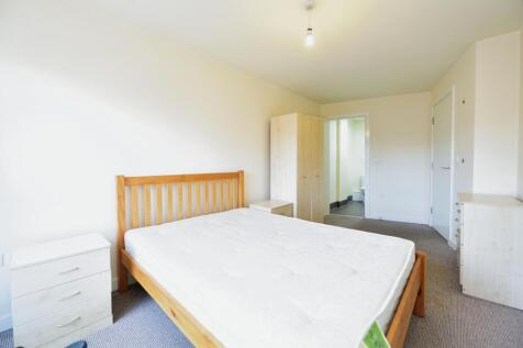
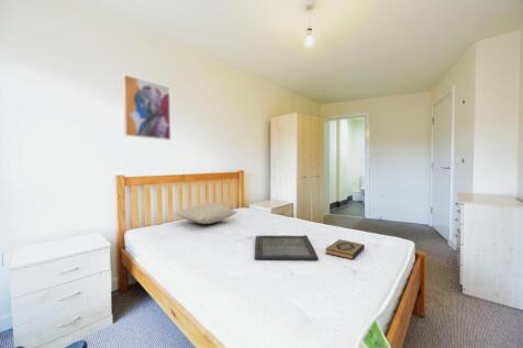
+ wall art [121,72,173,142]
+ serving tray [254,234,319,261]
+ pillow [174,202,238,225]
+ hardback book [324,238,366,260]
